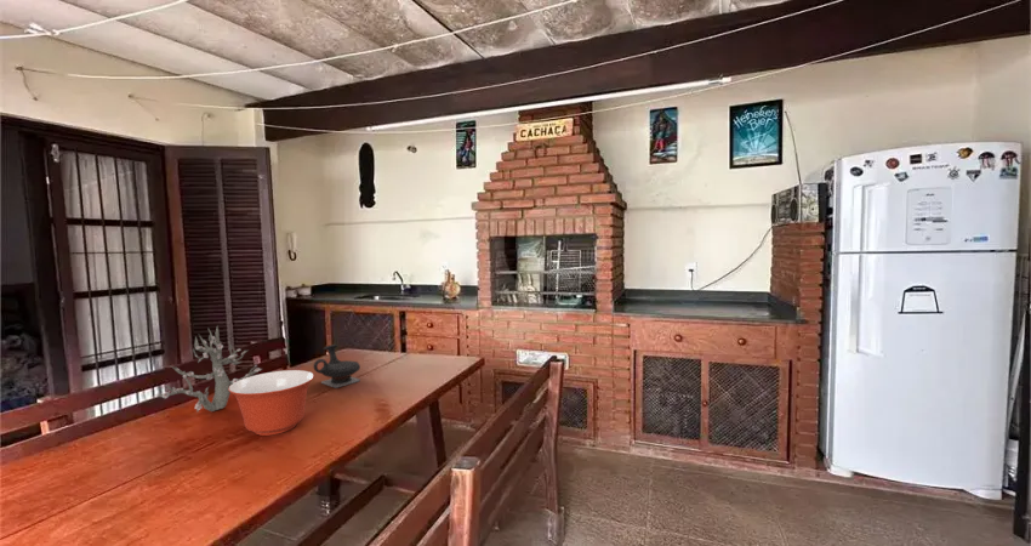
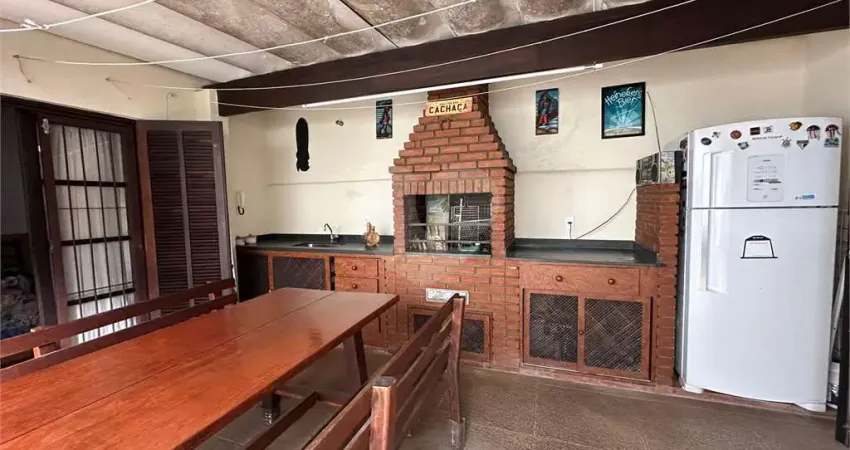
- teapot [313,343,361,389]
- plant [154,324,263,413]
- mixing bowl [228,369,315,437]
